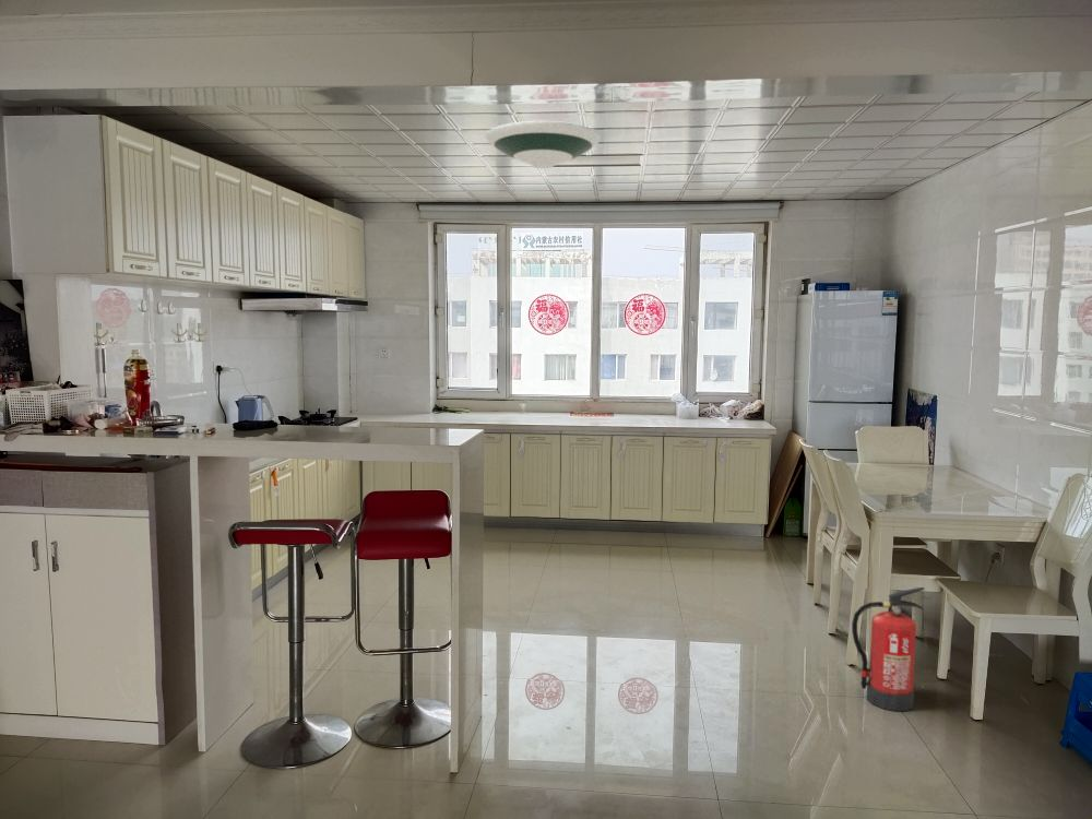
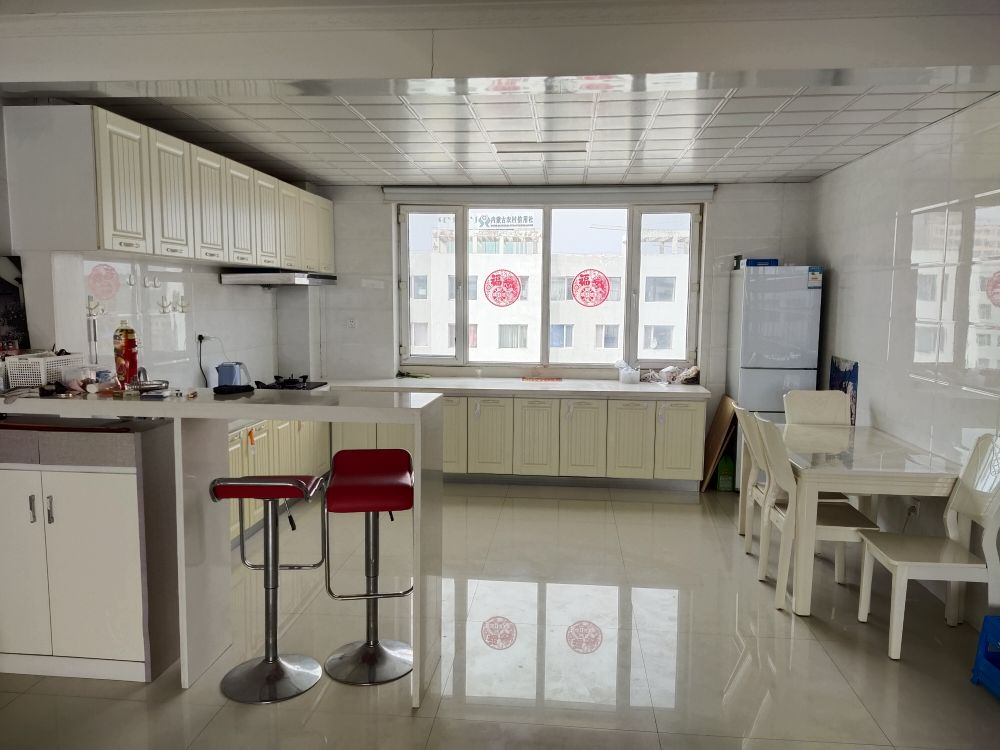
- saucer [485,120,602,169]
- fire extinguisher [851,586,926,712]
